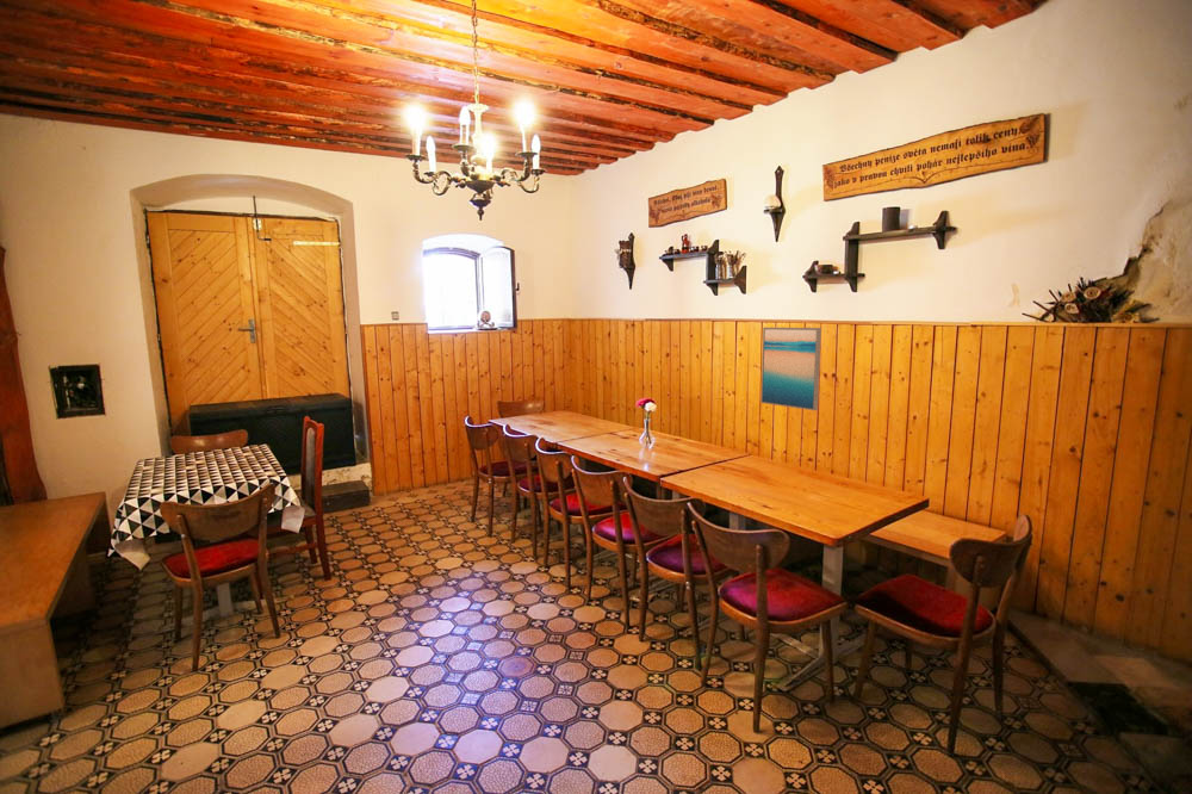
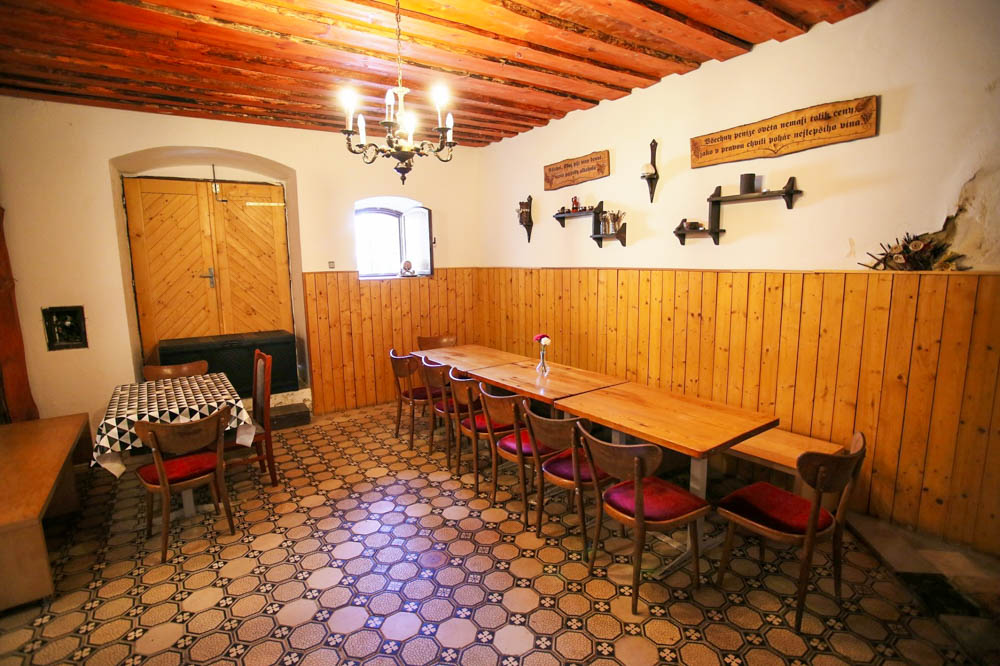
- wall art [759,327,822,411]
